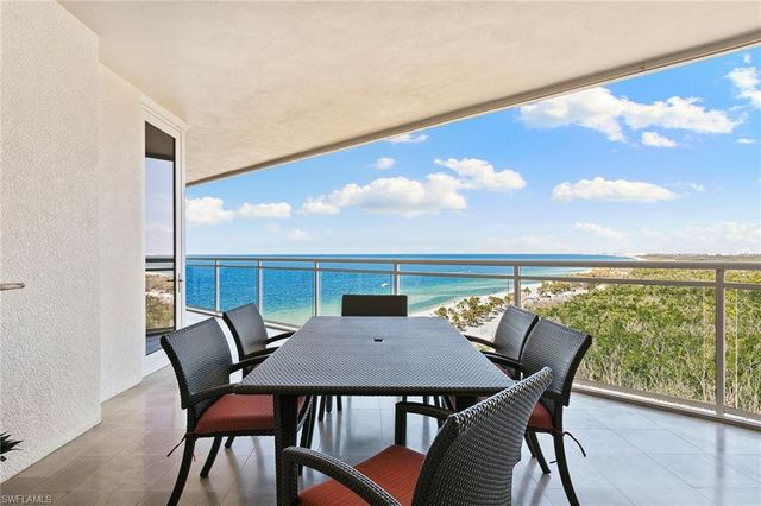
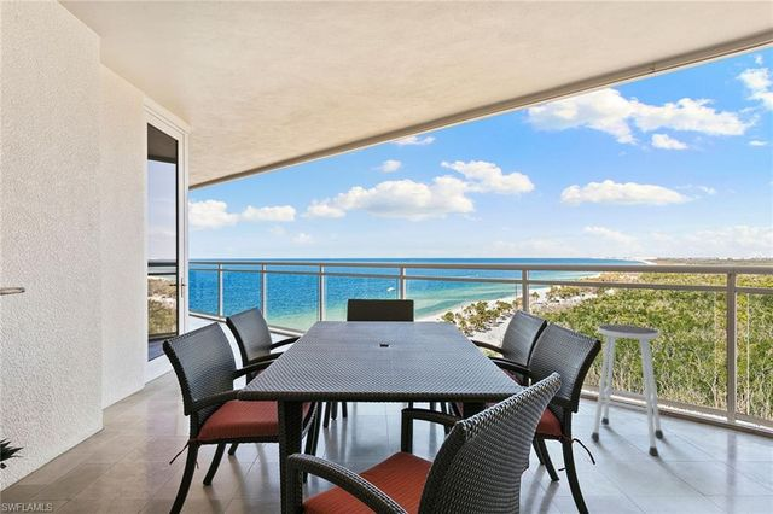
+ stool [589,323,664,457]
